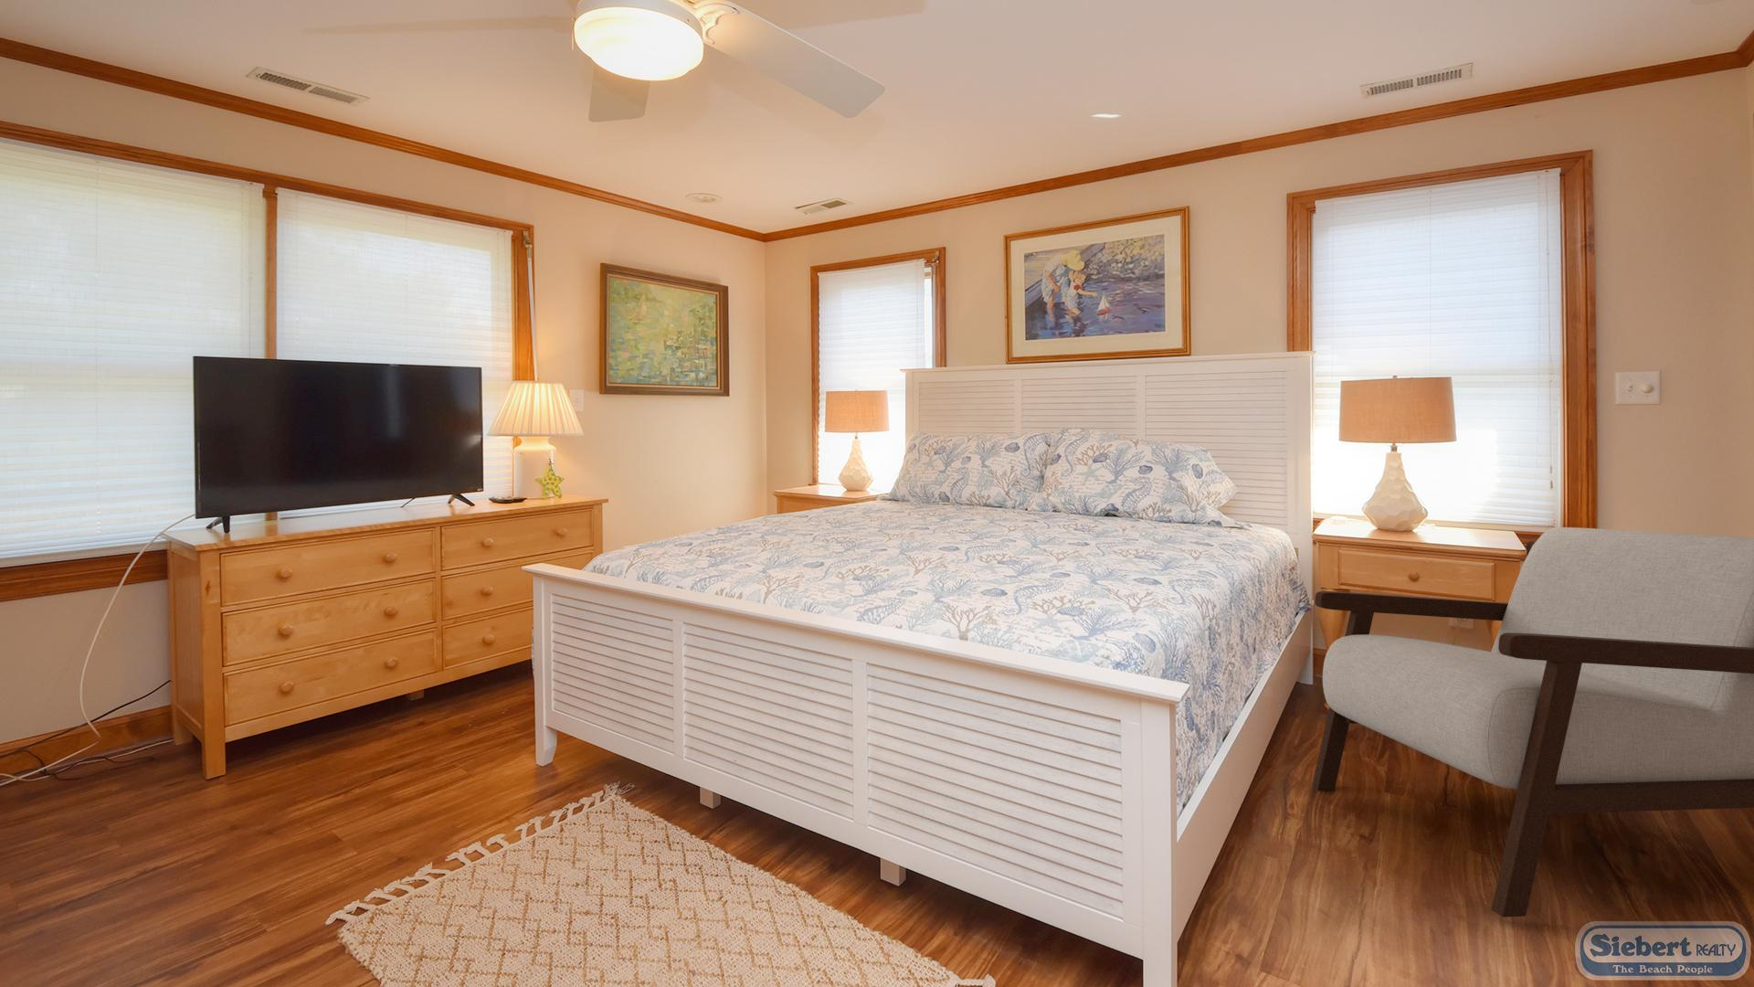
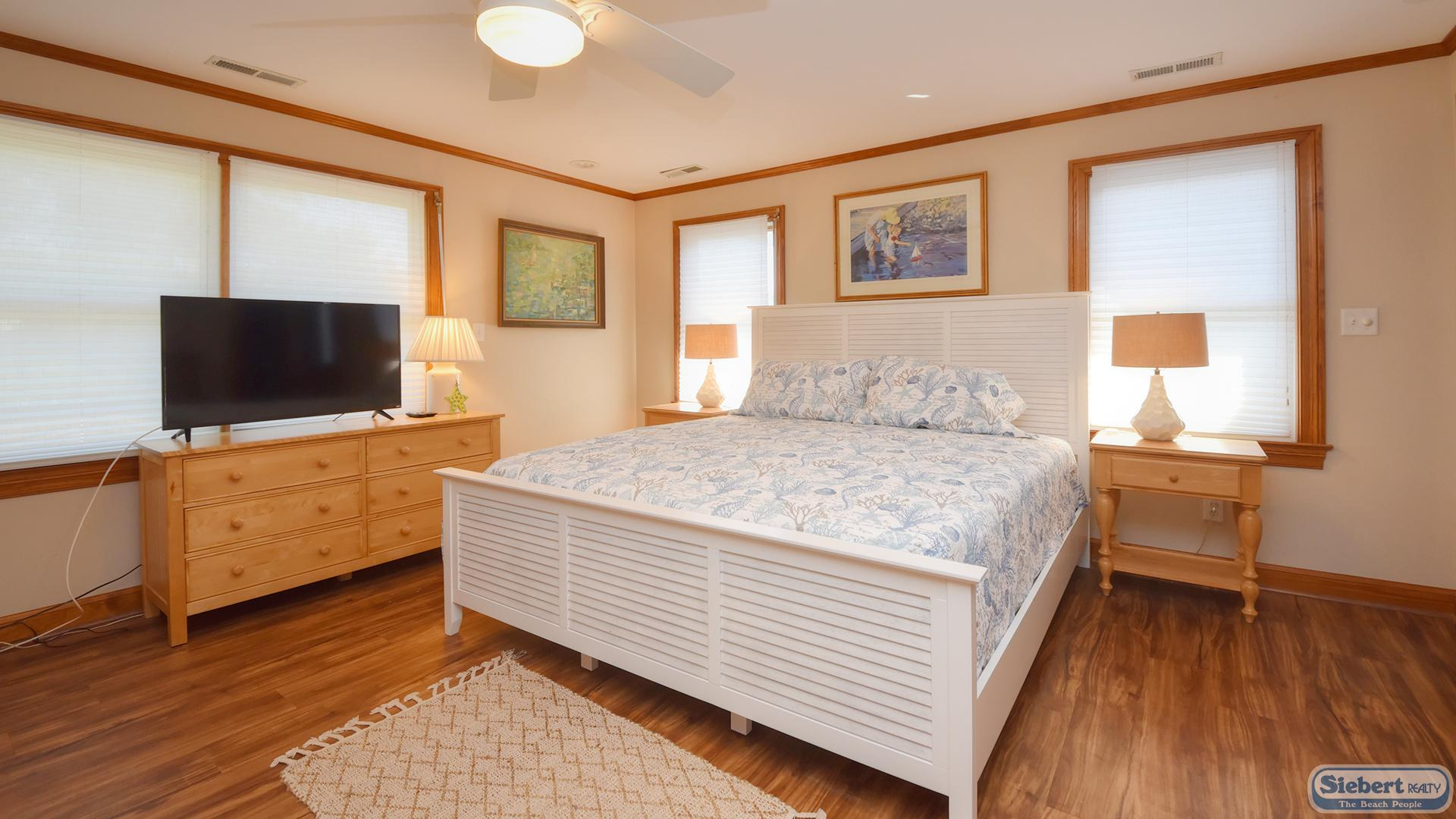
- armchair [1311,527,1754,917]
